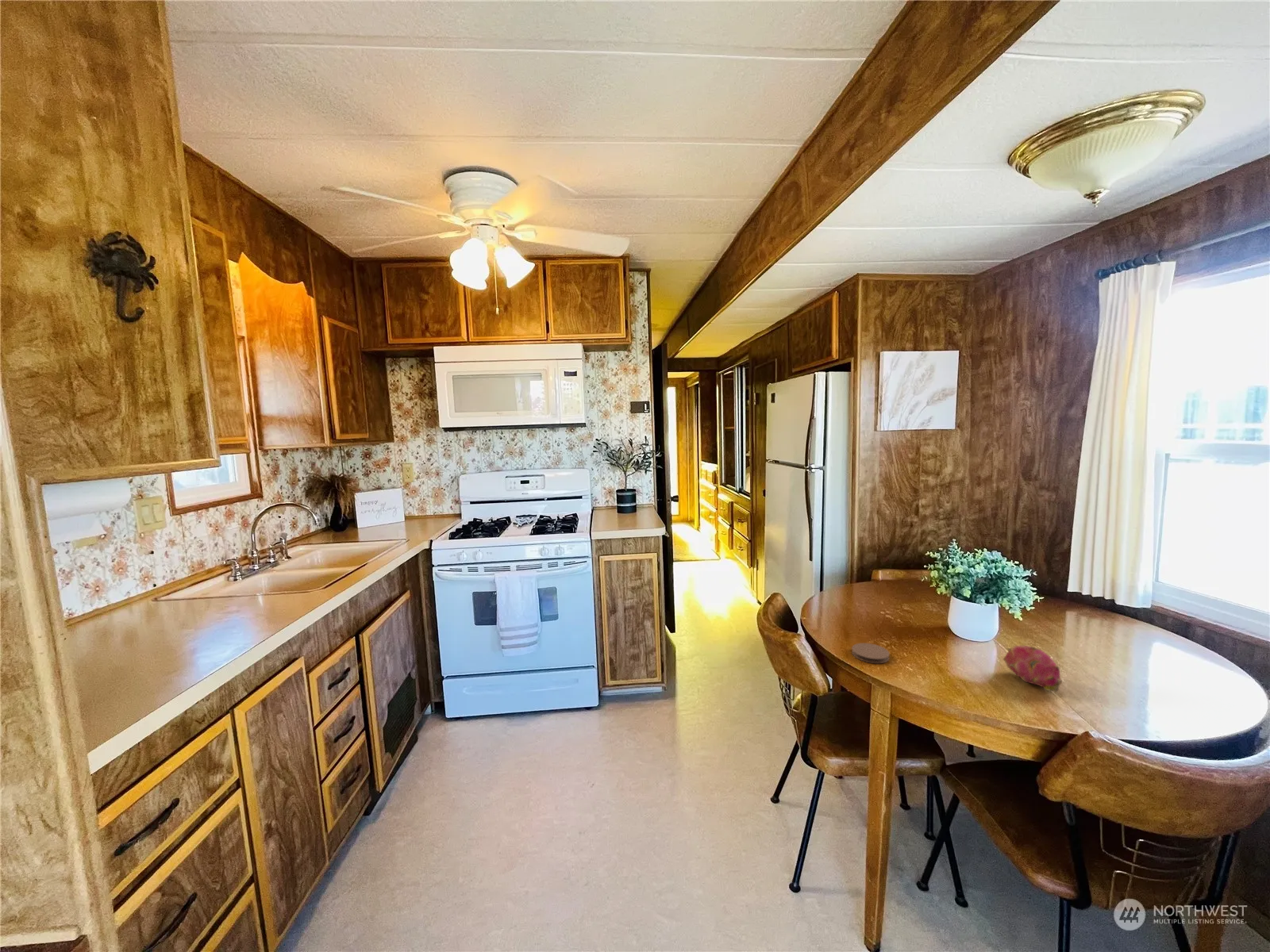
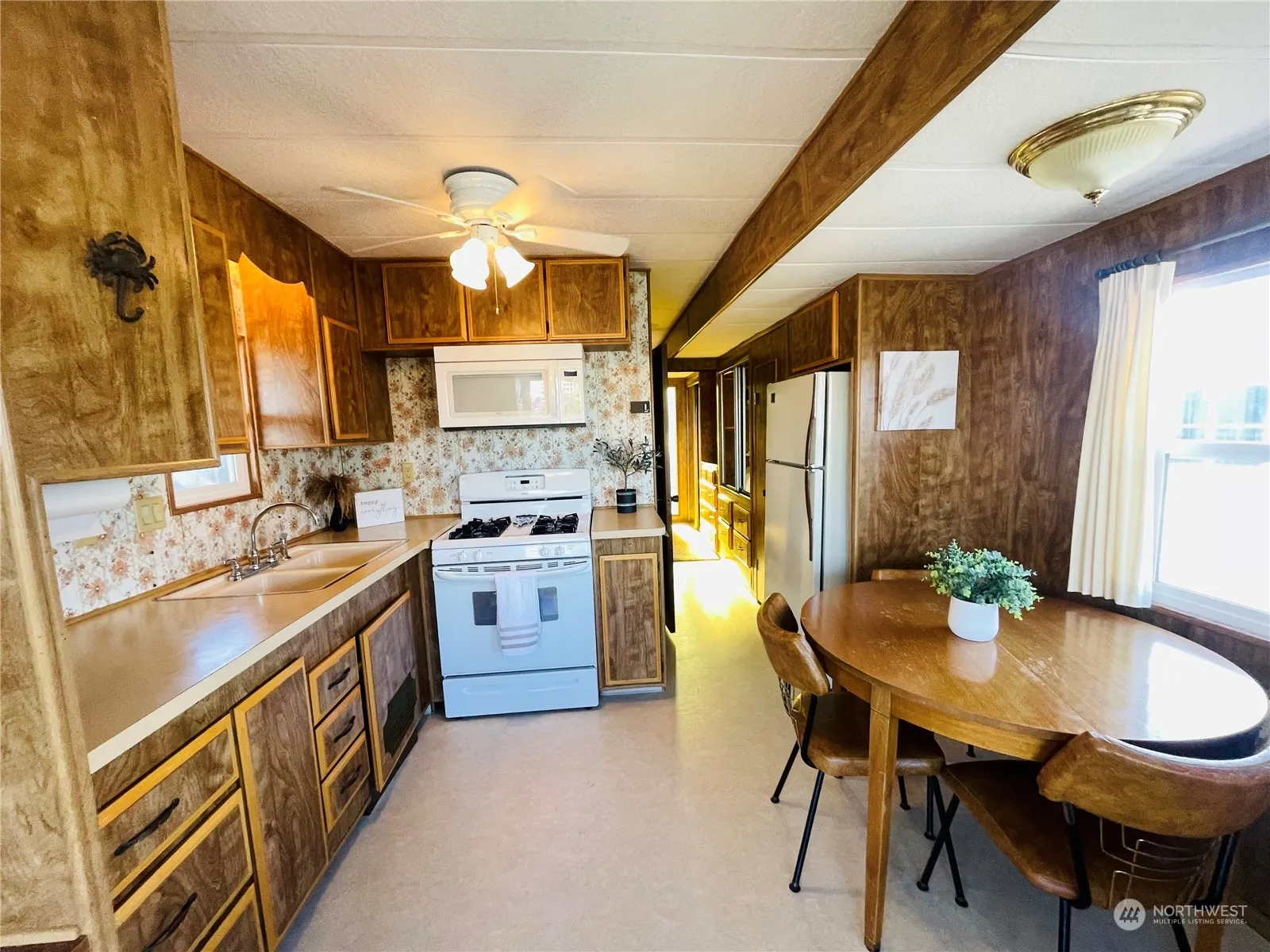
- fruit [1003,645,1063,693]
- coaster [851,643,891,664]
